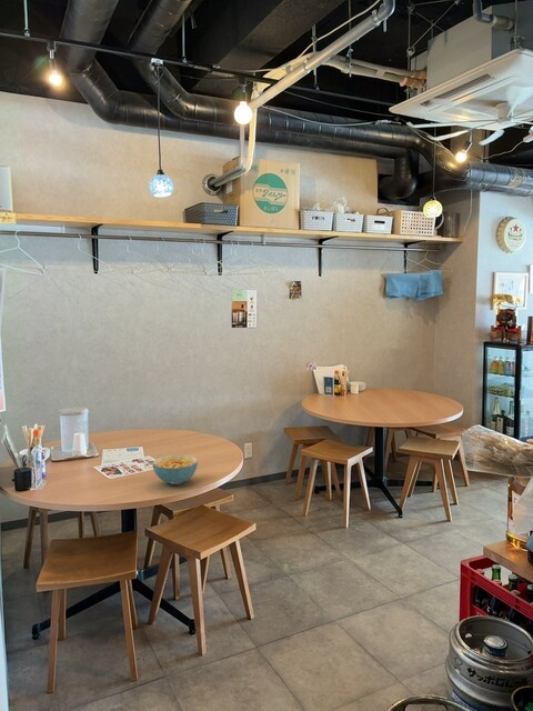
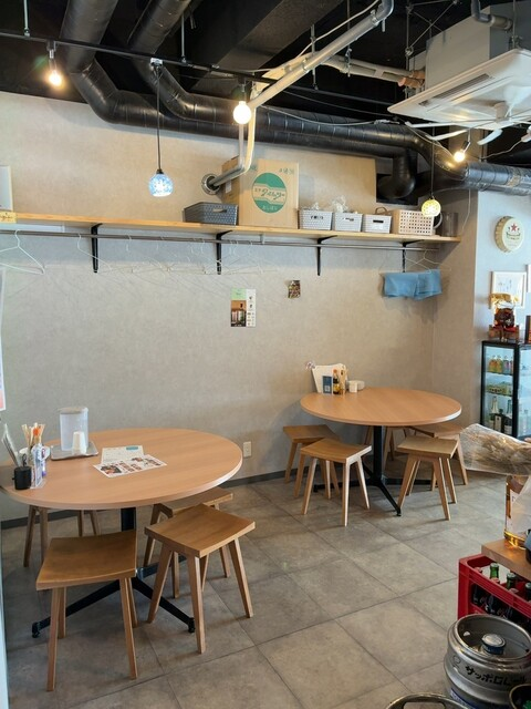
- cereal bowl [152,453,199,485]
